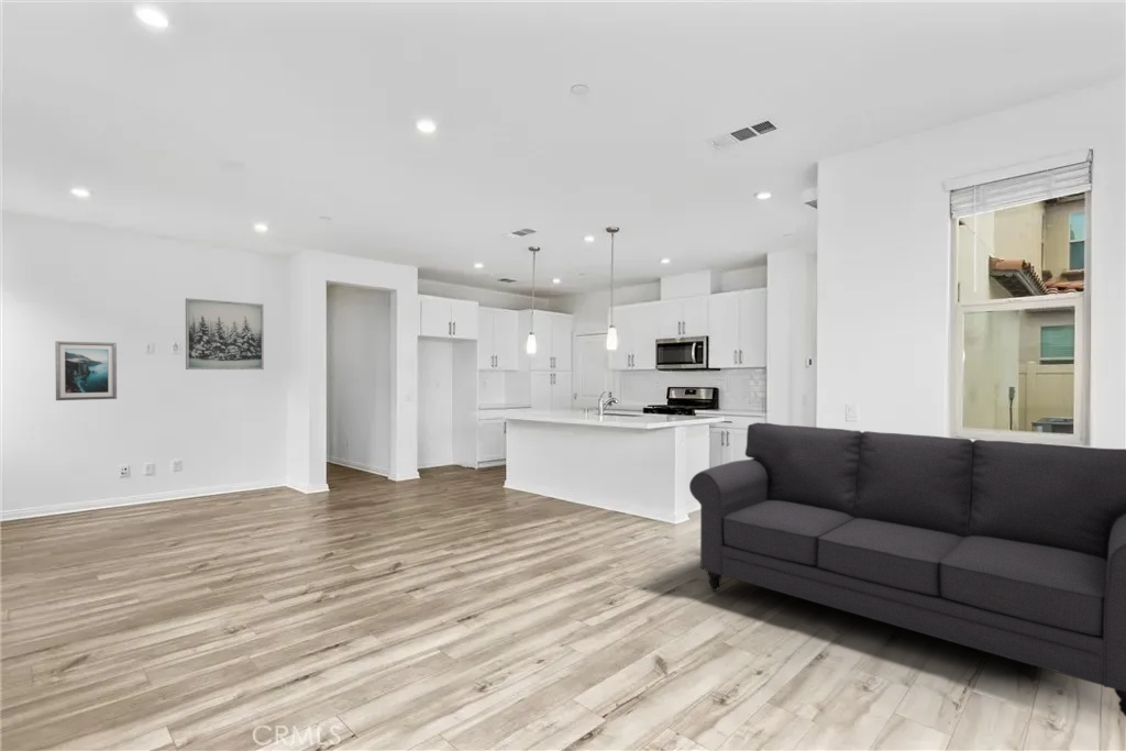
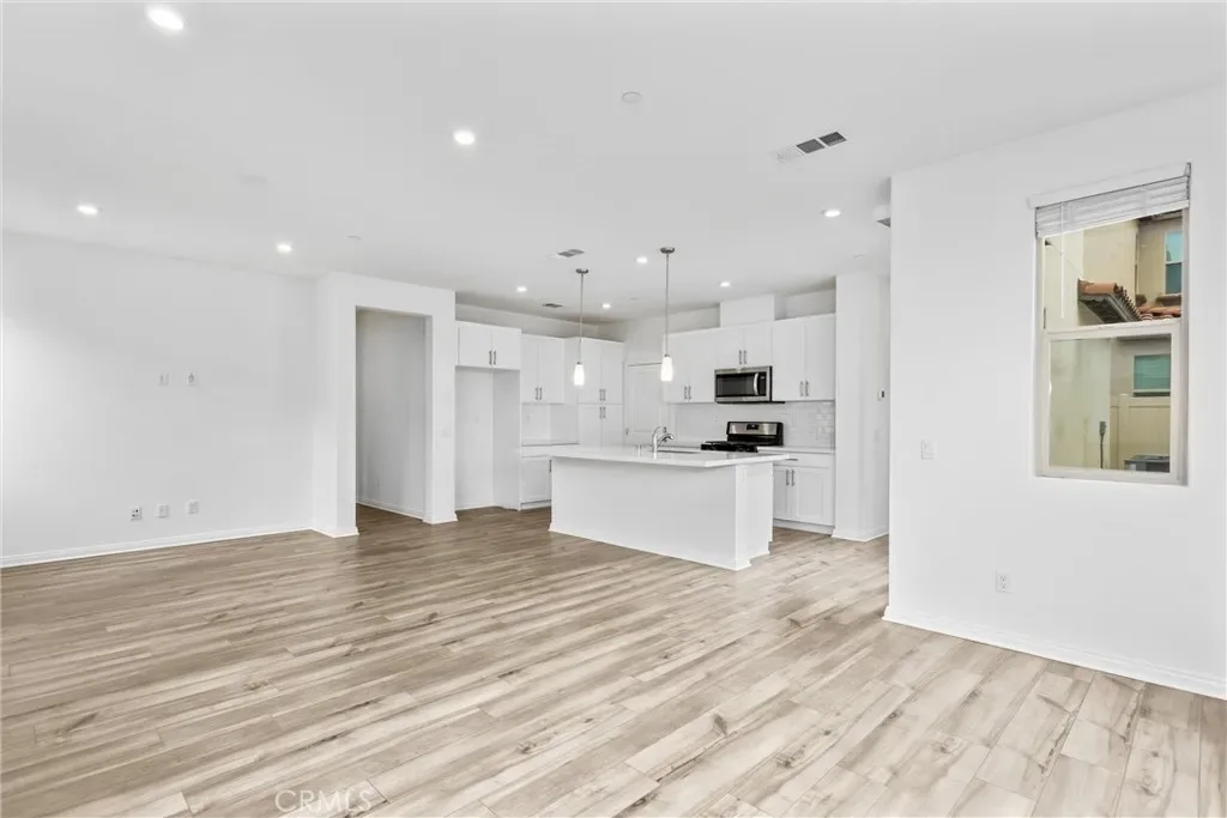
- wall art [54,340,118,401]
- sofa [688,421,1126,717]
- wall art [185,297,265,371]
